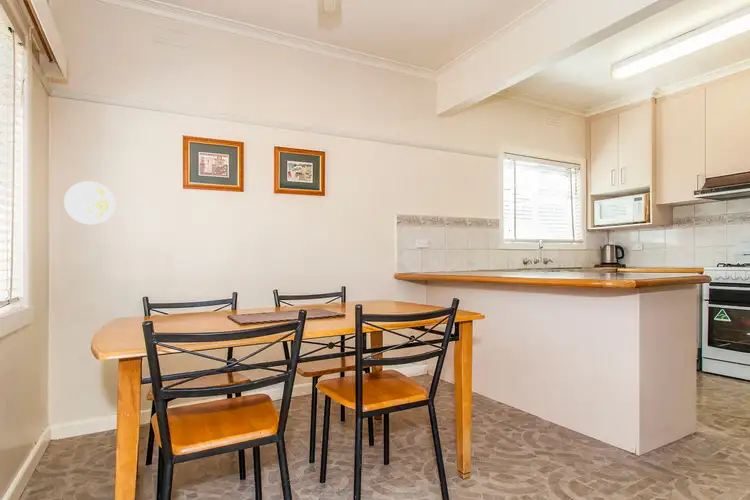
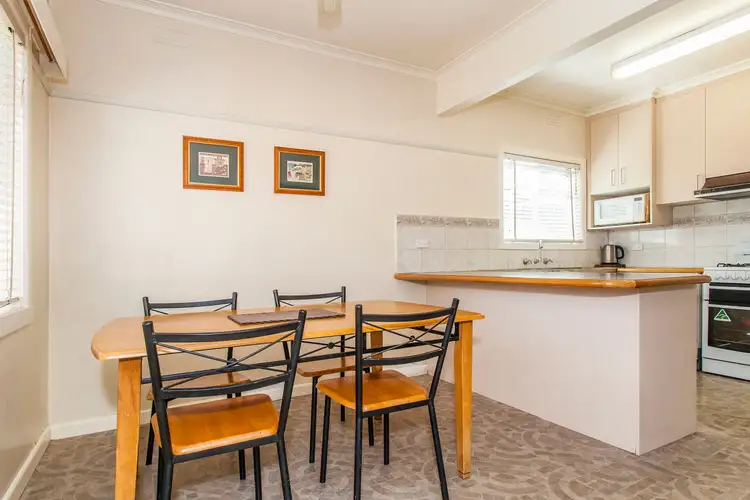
- decorative plate [63,180,116,225]
